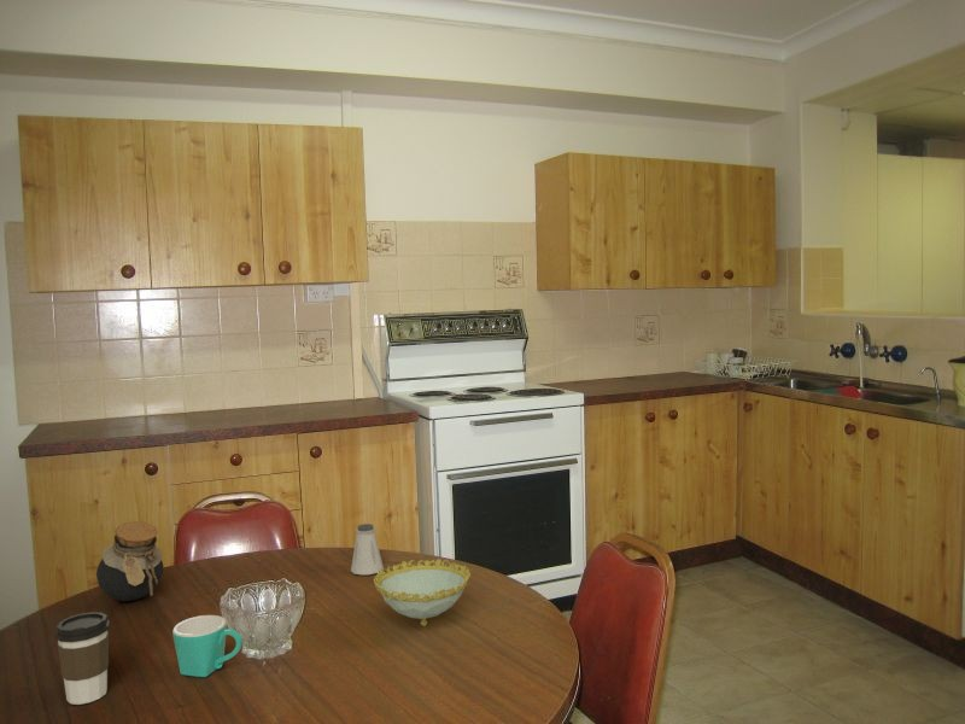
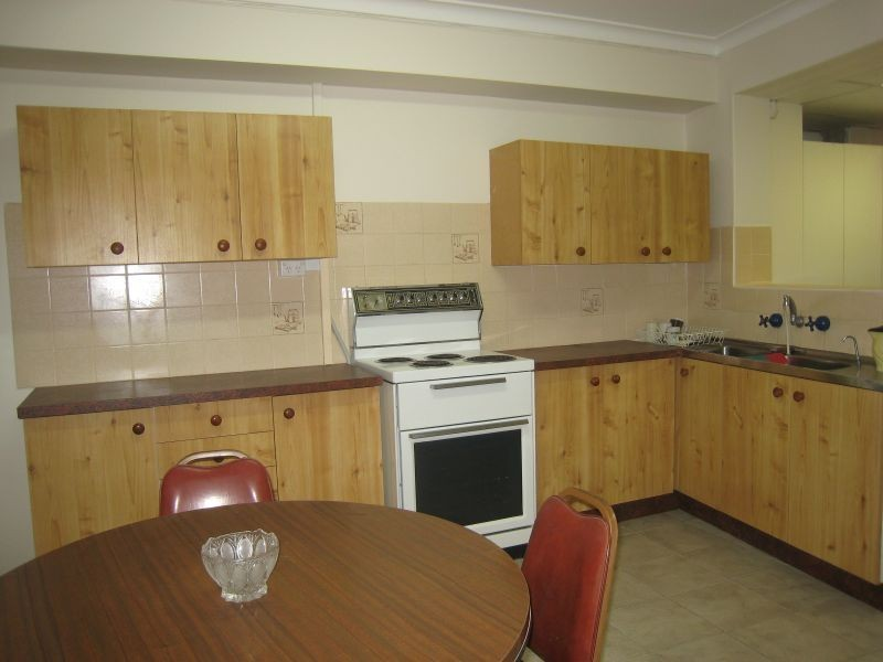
- jar [95,520,164,602]
- decorative bowl [373,557,472,627]
- mug [171,614,244,678]
- coffee cup [54,611,111,706]
- saltshaker [350,522,385,576]
